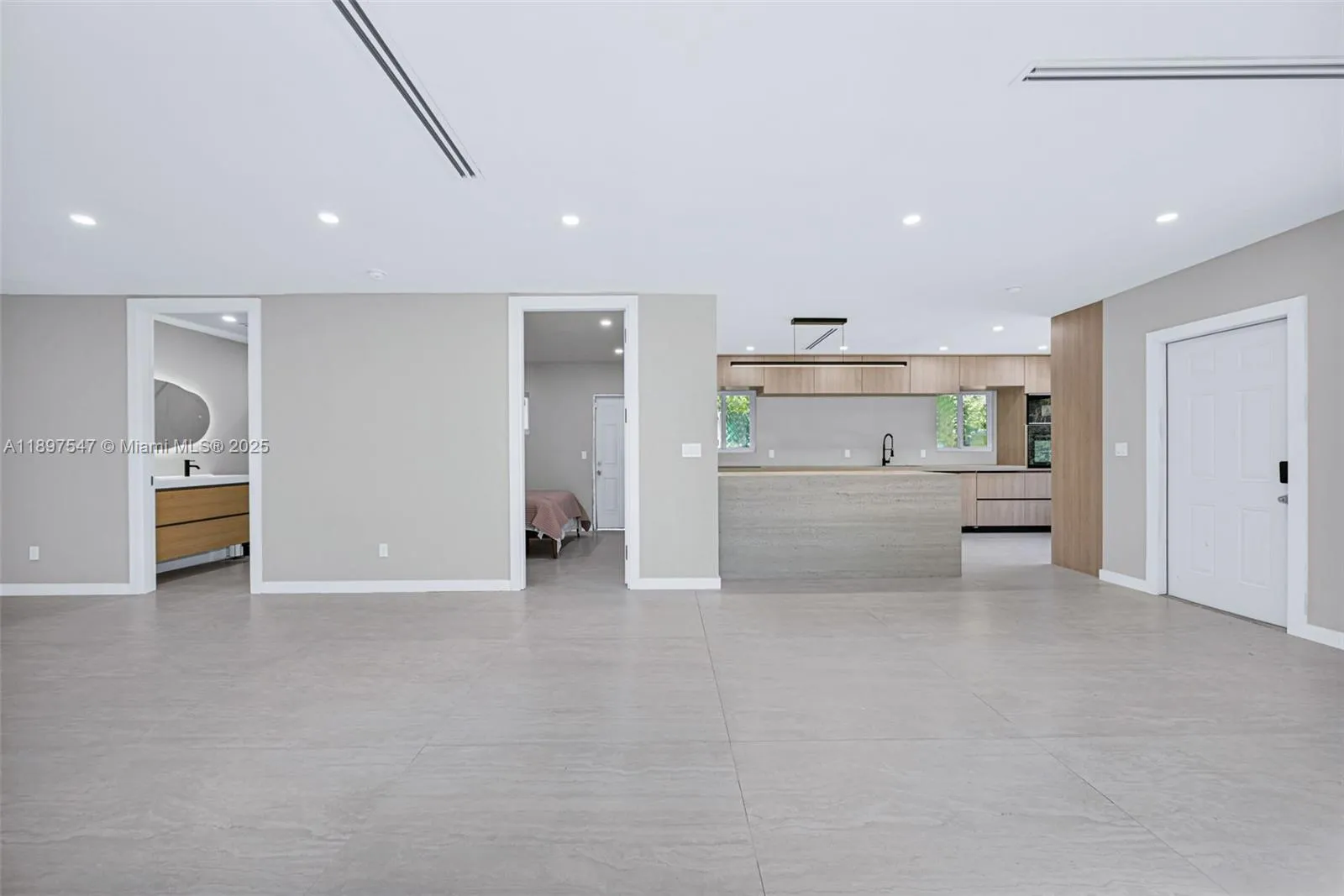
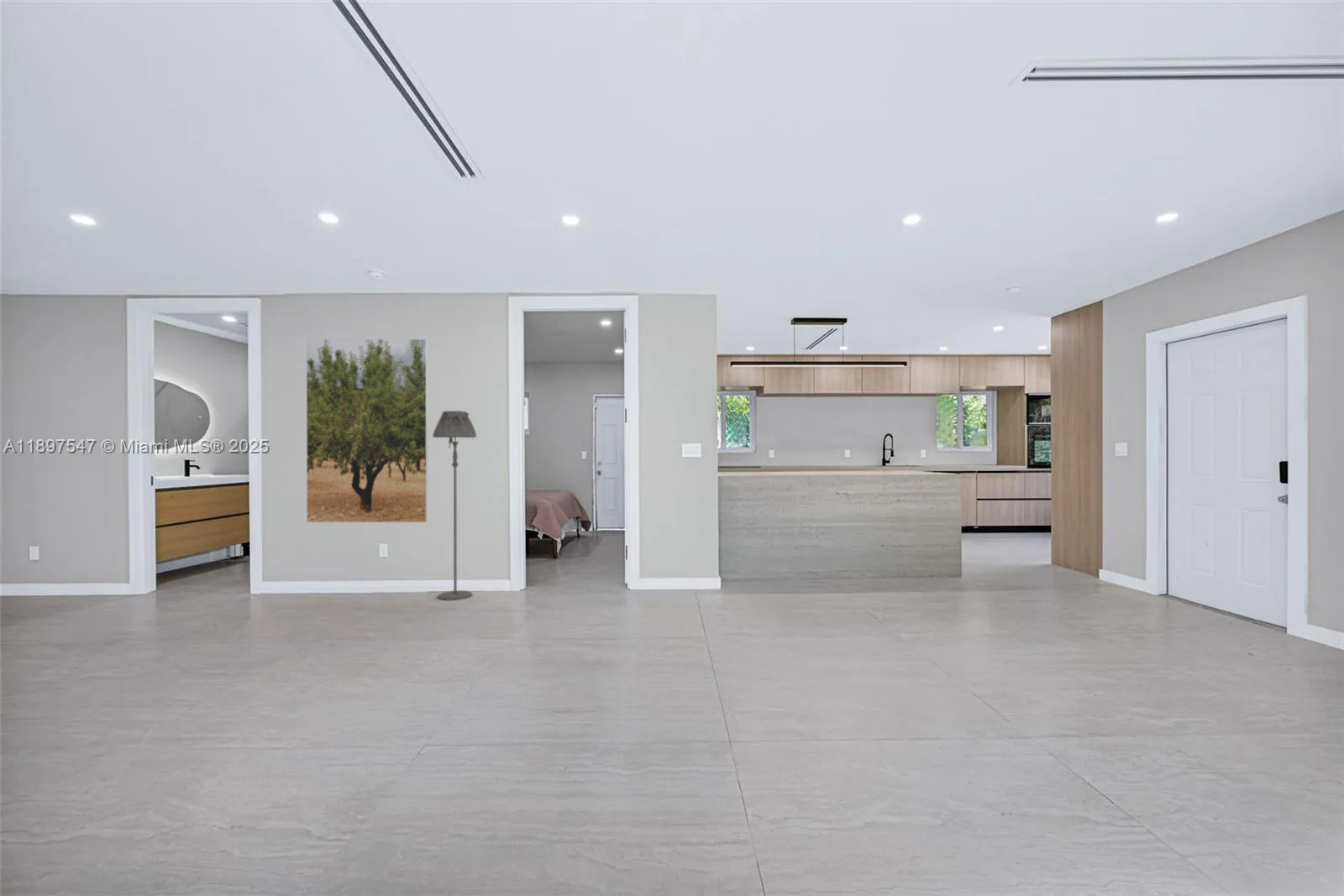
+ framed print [306,338,428,523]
+ floor lamp [432,410,477,601]
